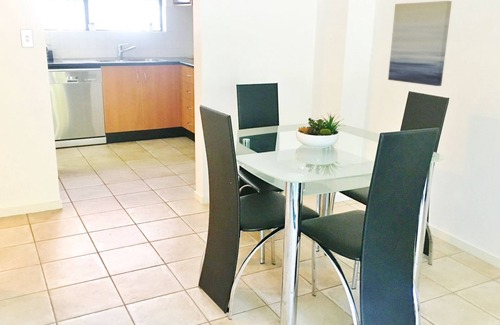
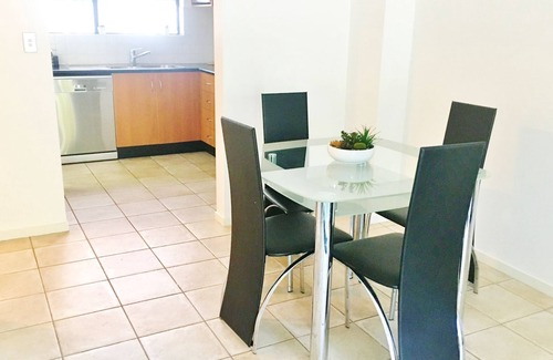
- wall art [387,0,453,87]
